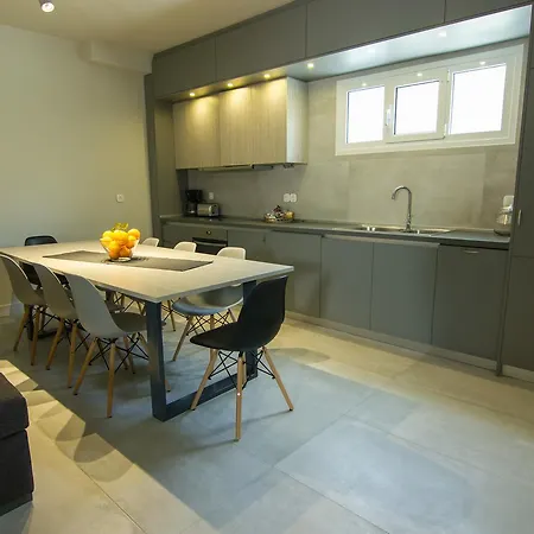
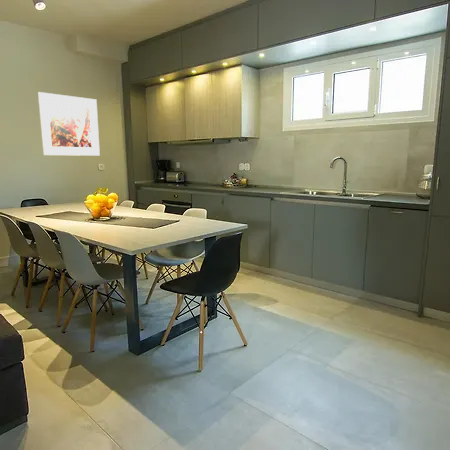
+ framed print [37,91,101,157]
